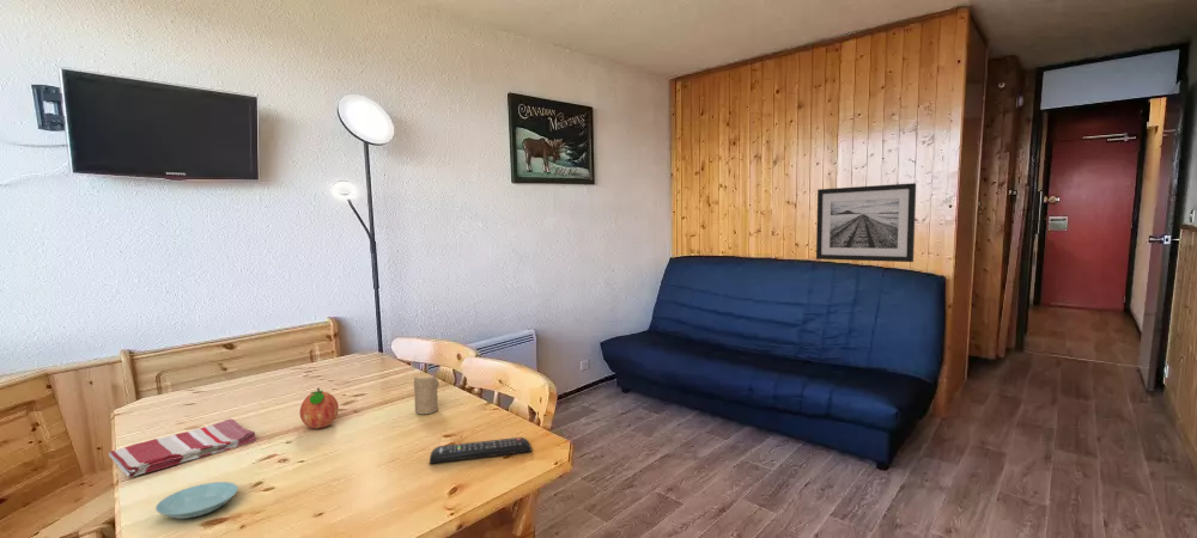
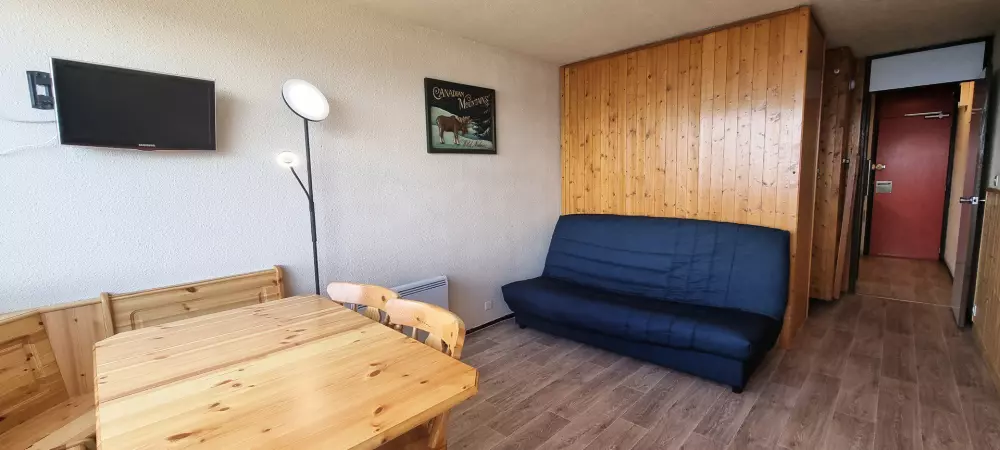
- dish towel [108,417,257,478]
- saucer [154,481,239,520]
- candle [413,375,440,415]
- fruit [298,386,340,429]
- wall art [815,182,917,263]
- remote control [429,436,533,465]
